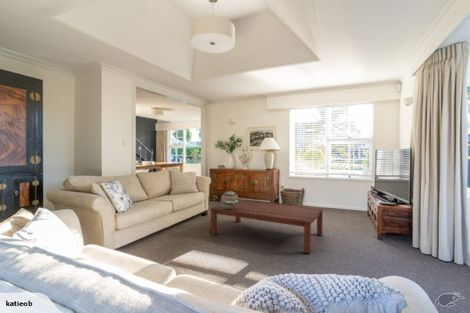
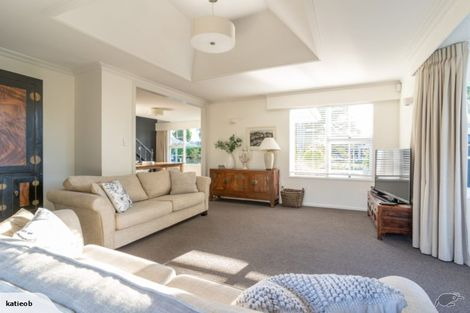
- decorative sphere [220,190,240,209]
- coffee table [209,199,324,255]
